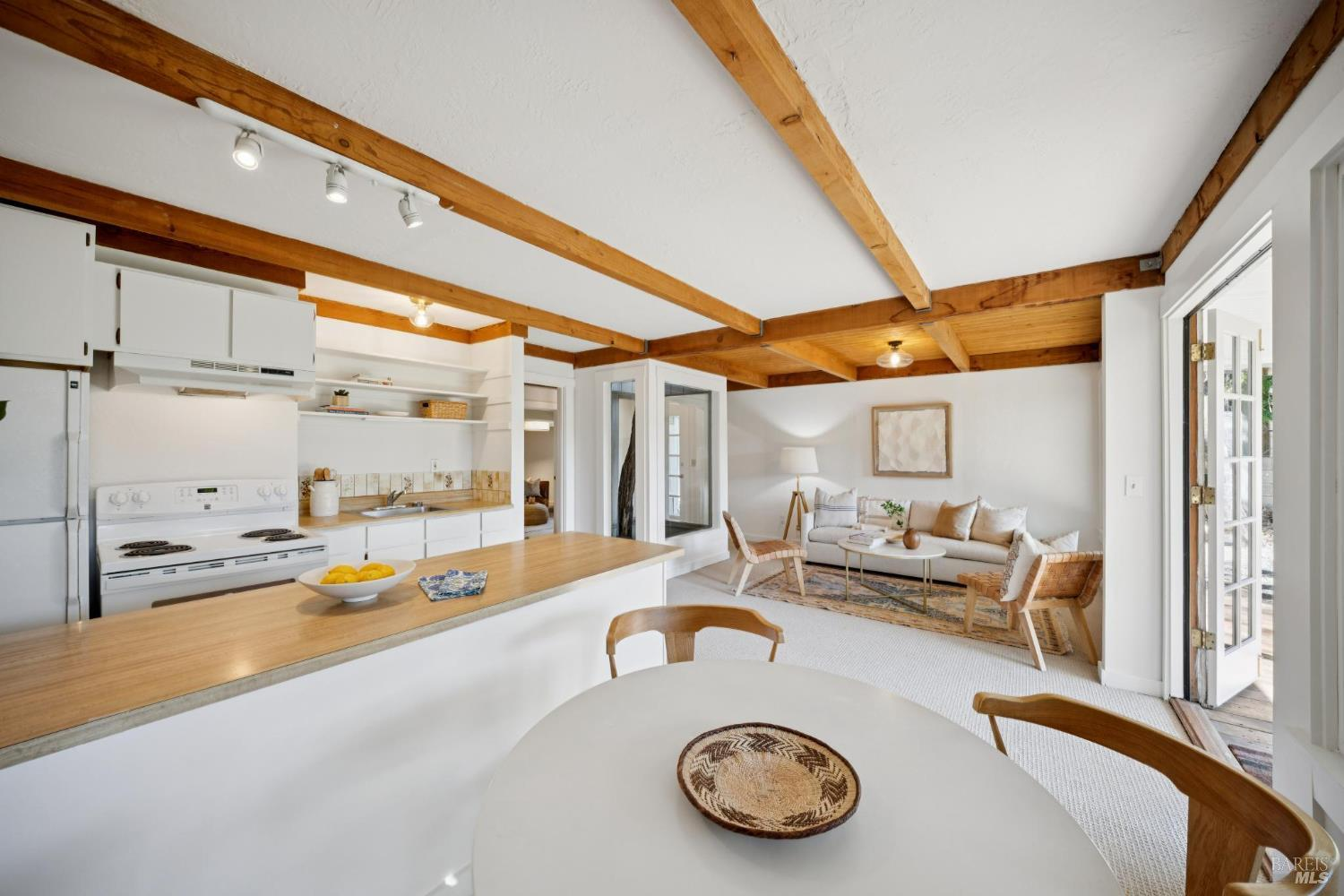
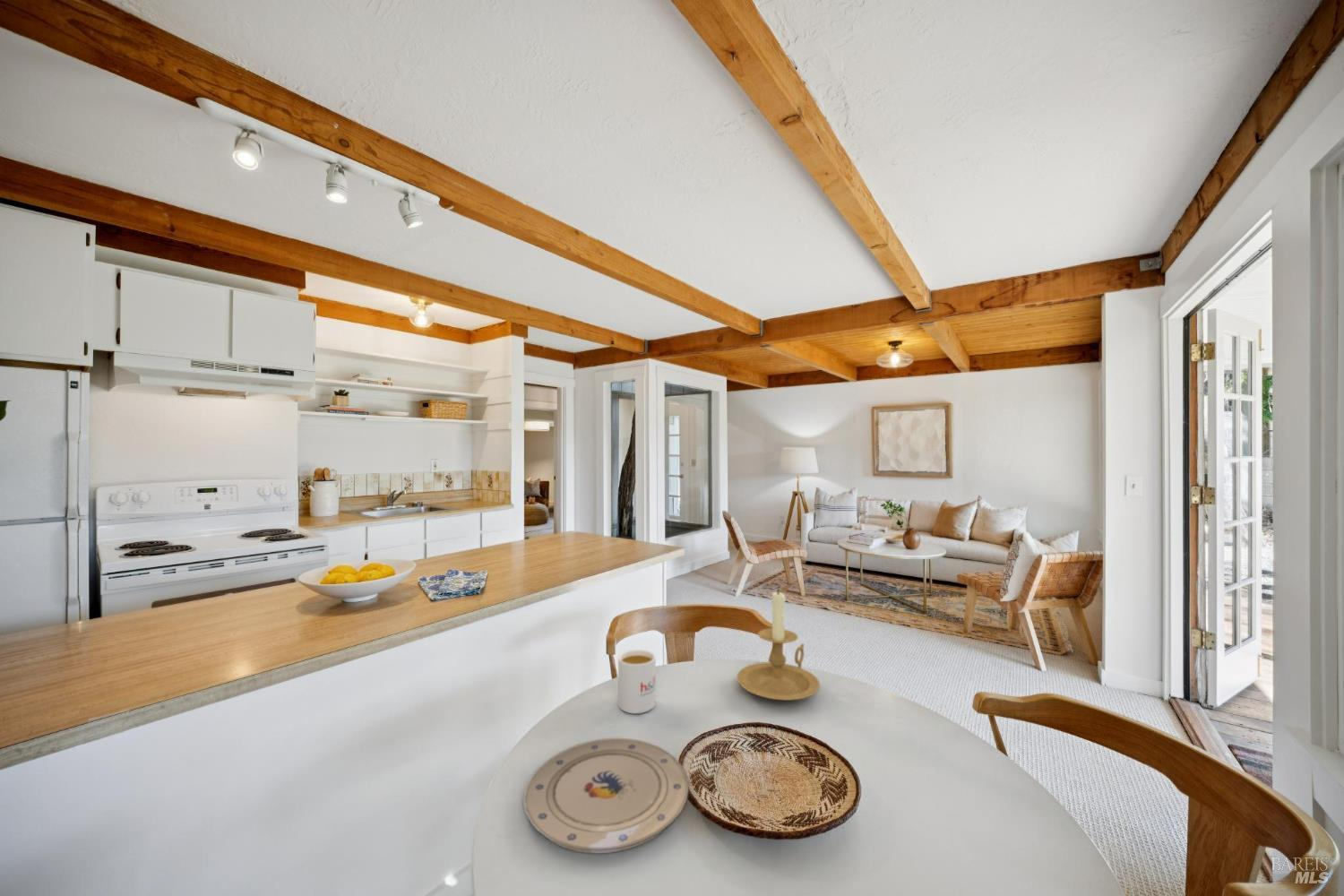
+ candle holder [737,588,821,701]
+ plate [522,737,690,854]
+ mug [617,649,657,715]
